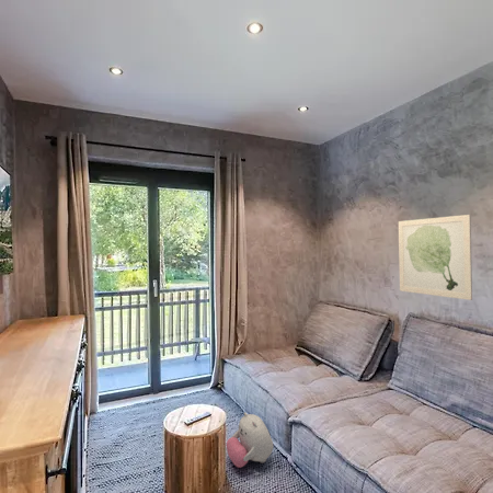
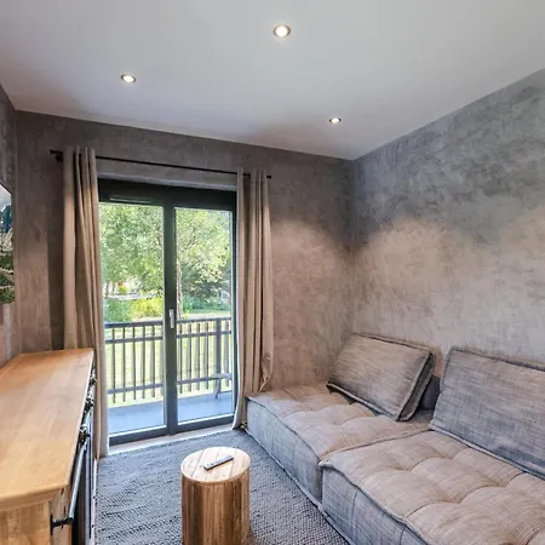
- wall art [398,214,473,301]
- plush toy [226,412,274,469]
